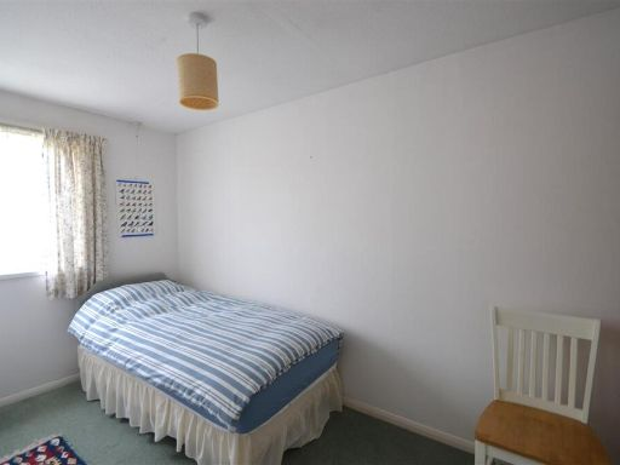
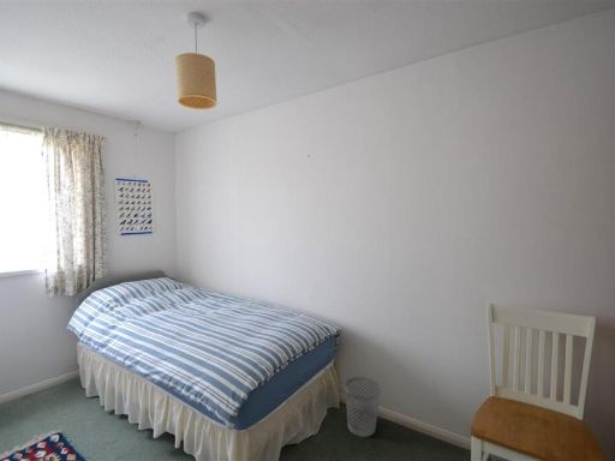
+ wastebasket [344,376,382,438]
